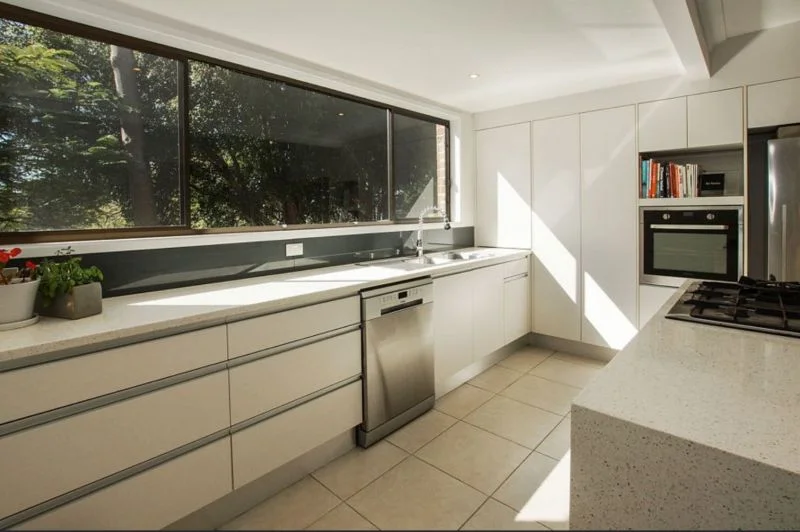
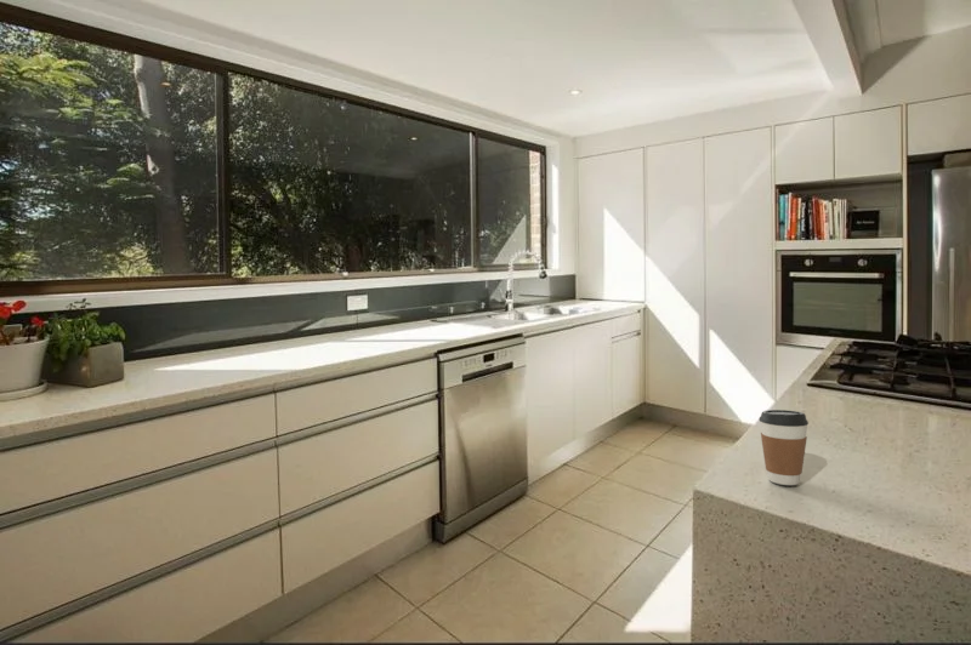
+ coffee cup [757,409,810,486]
